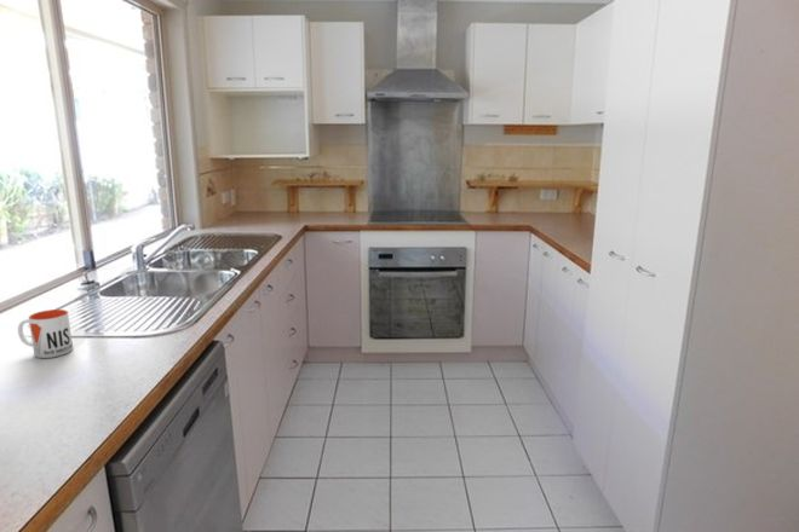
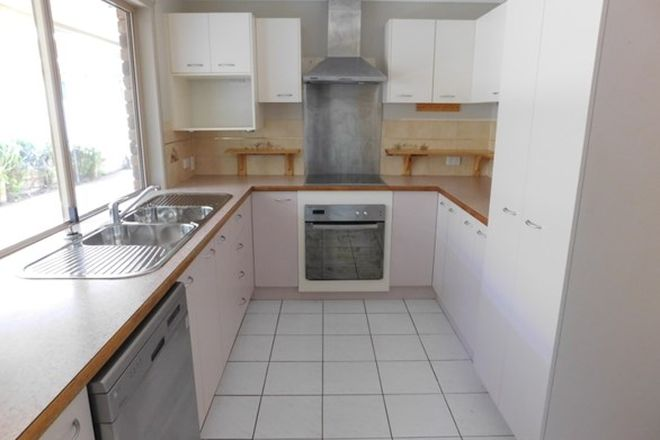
- mug [17,308,74,359]
